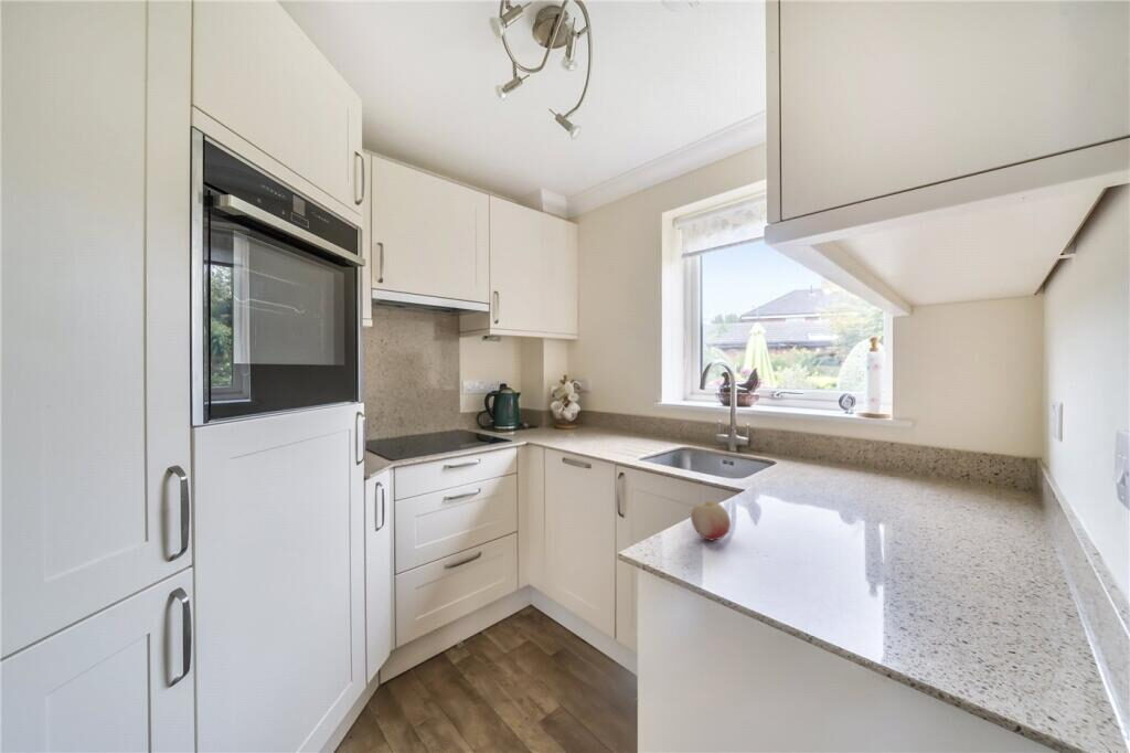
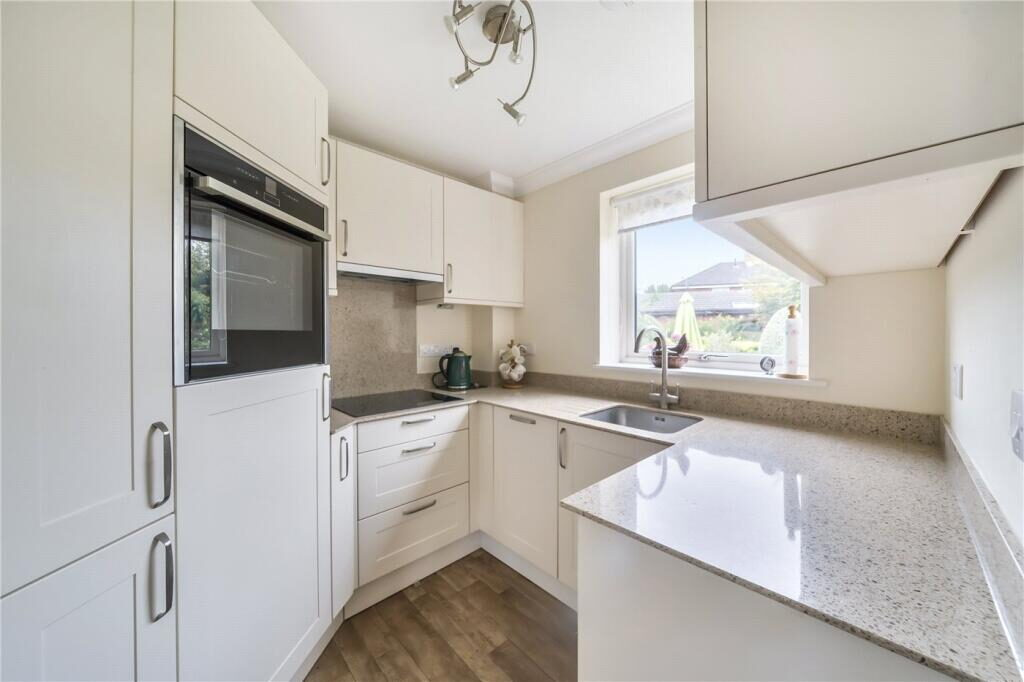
- fruit [690,500,732,542]
